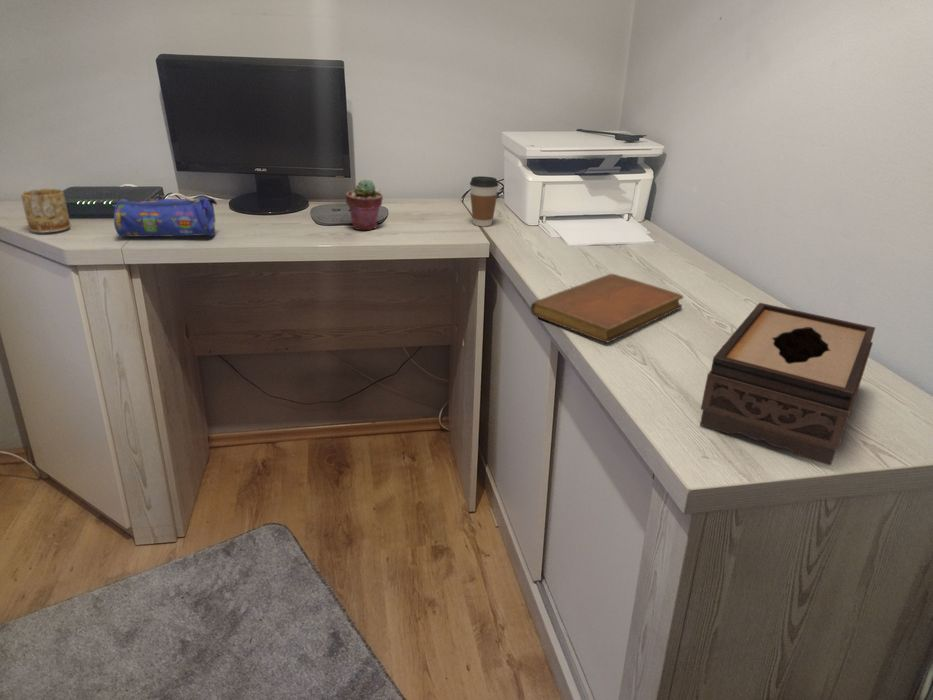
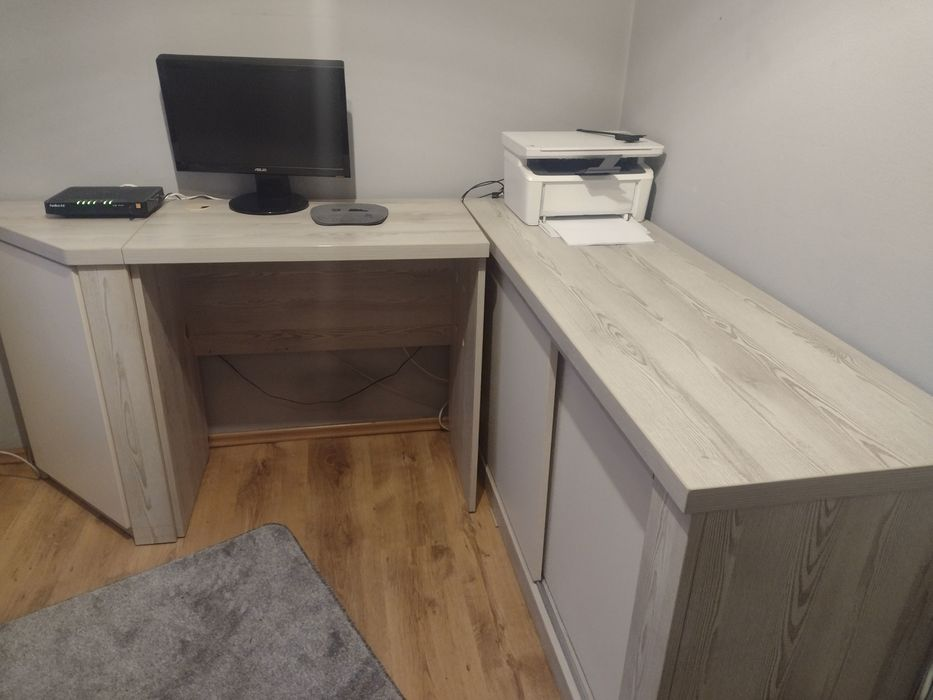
- pencil case [113,196,218,238]
- potted succulent [345,179,384,231]
- mug [20,188,71,234]
- tissue box [699,302,876,467]
- notebook [530,273,684,343]
- coffee cup [469,175,499,228]
